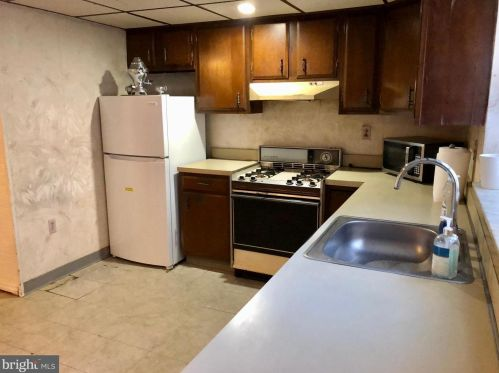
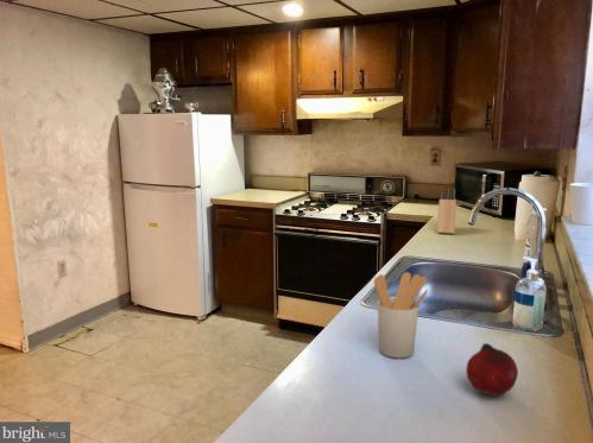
+ knife block [436,188,458,235]
+ fruit [465,342,519,397]
+ utensil holder [373,271,429,359]
